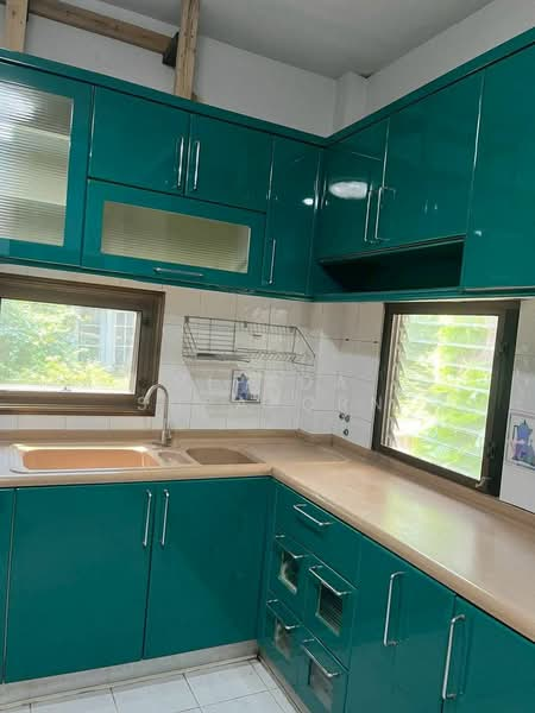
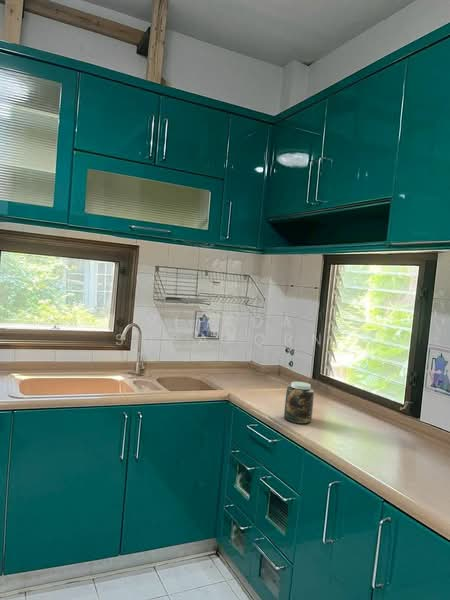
+ jar [283,381,315,424]
